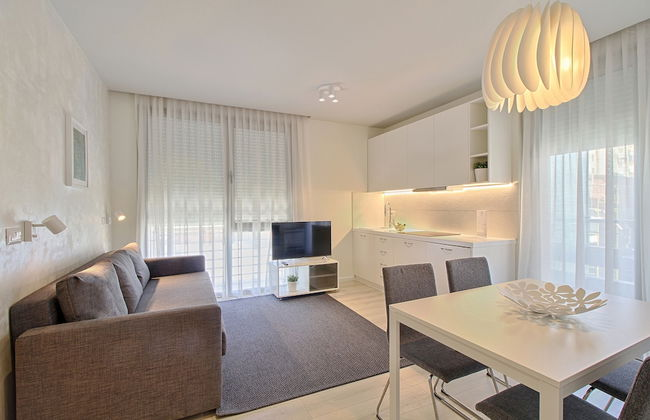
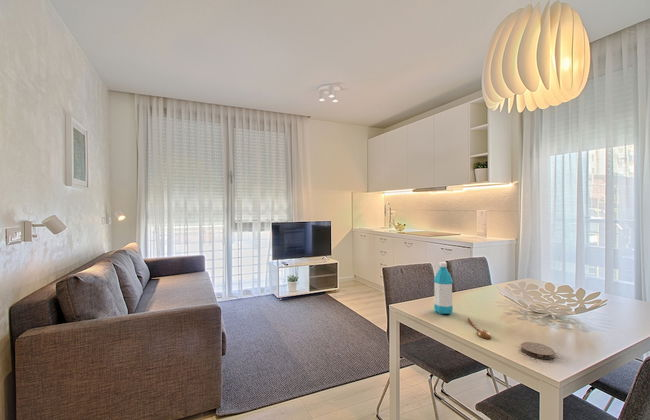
+ spoon [467,317,492,340]
+ coaster [520,341,556,360]
+ water bottle [433,261,454,315]
